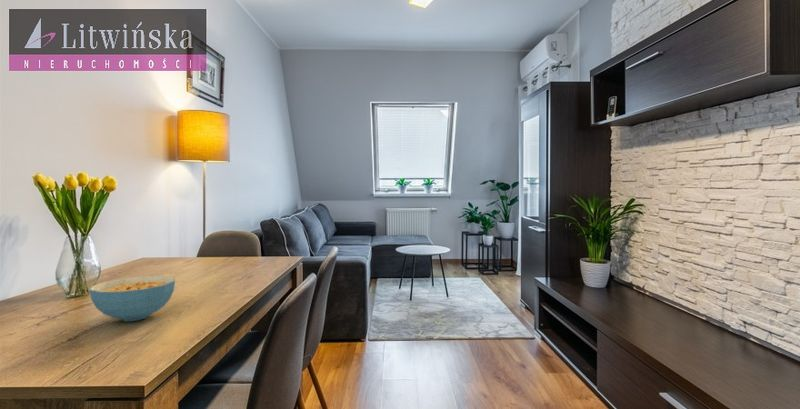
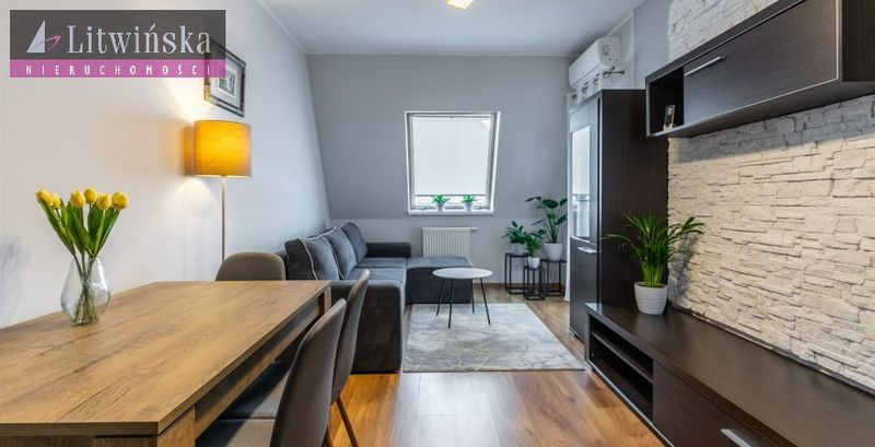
- cereal bowl [88,275,176,322]
